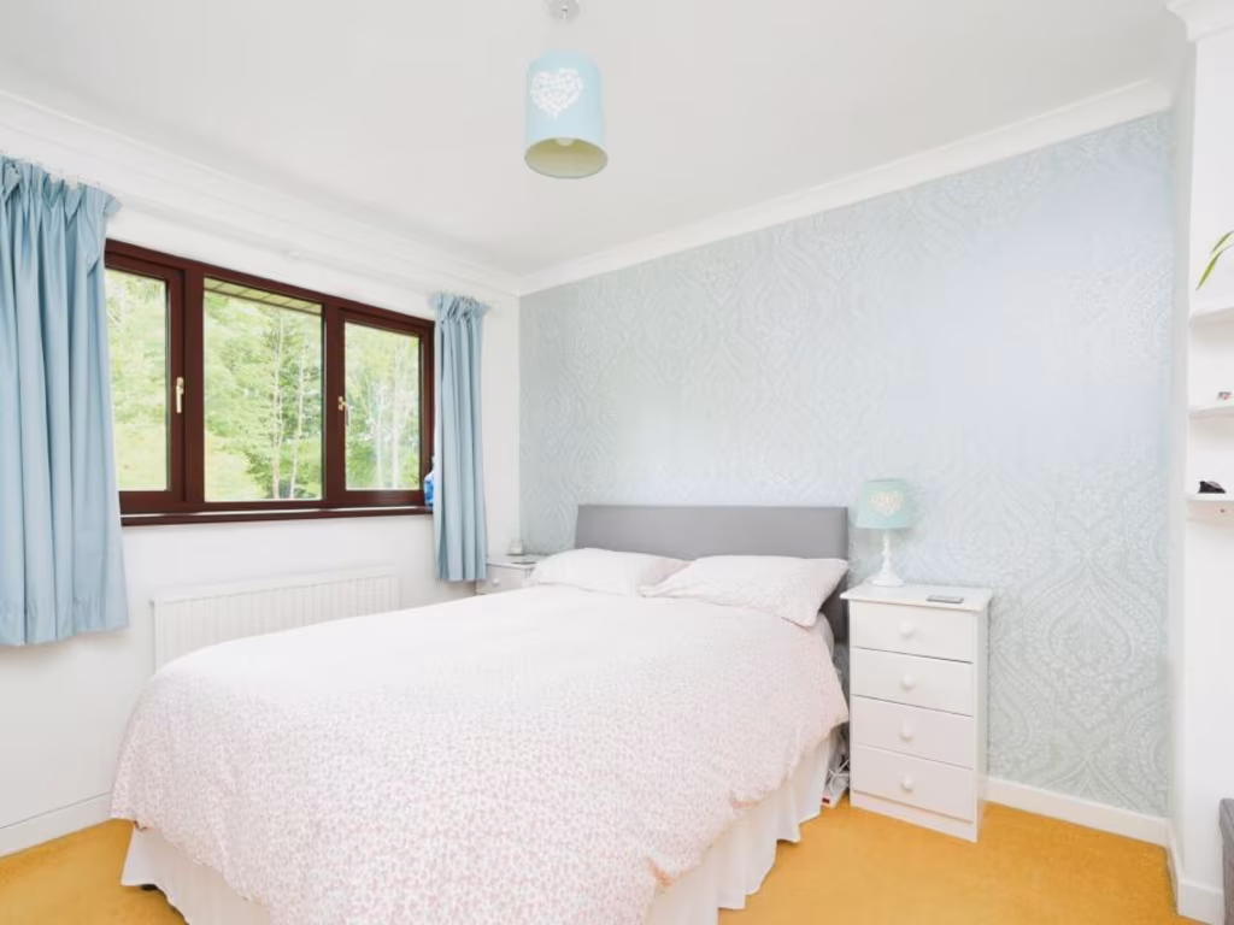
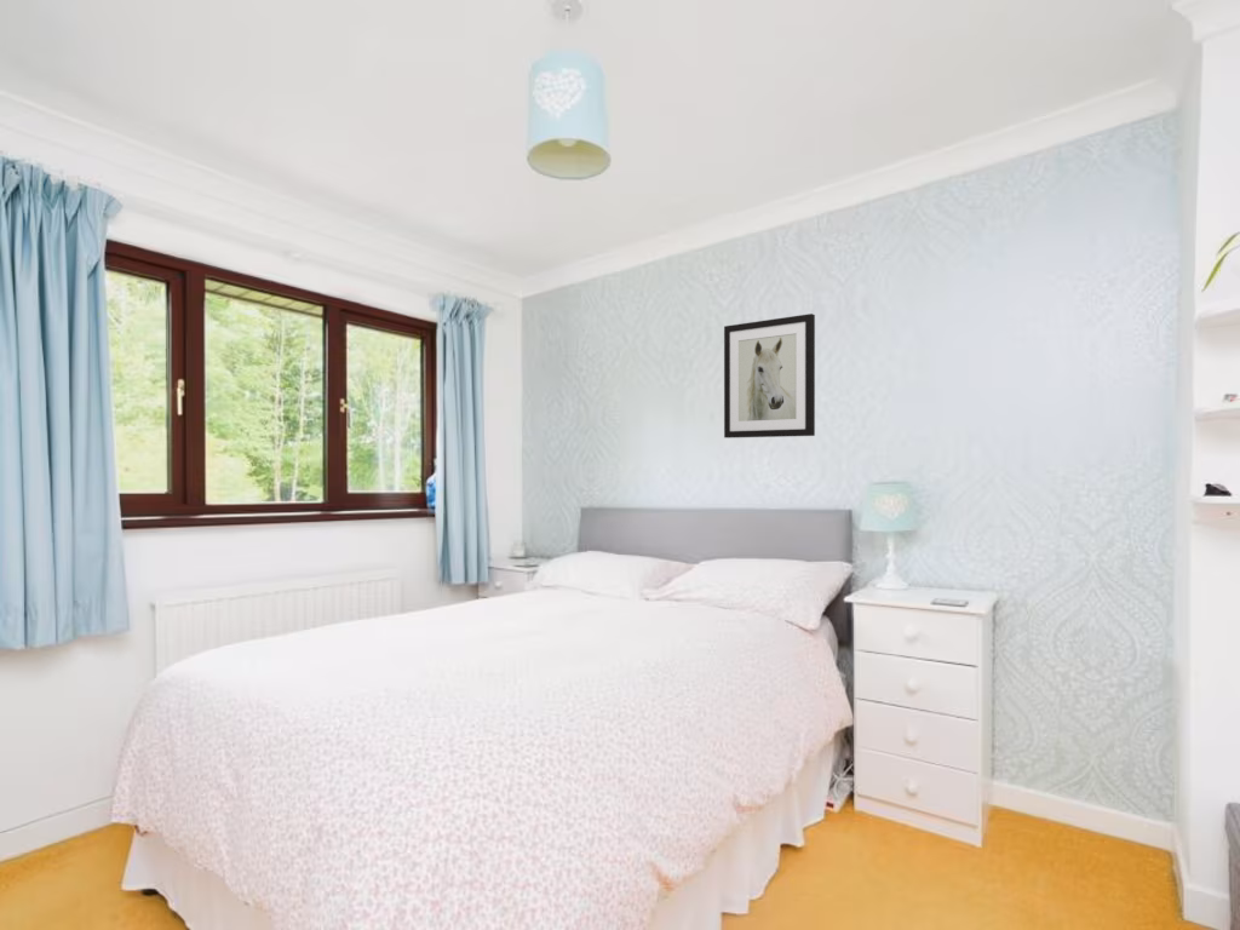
+ wall art [723,312,816,440]
